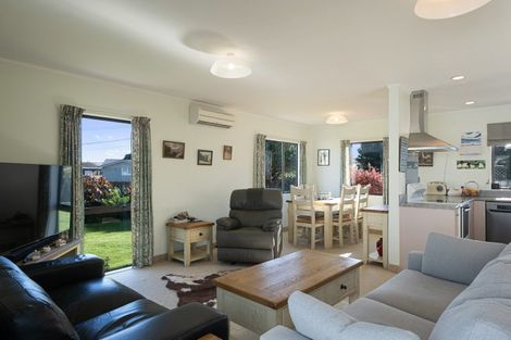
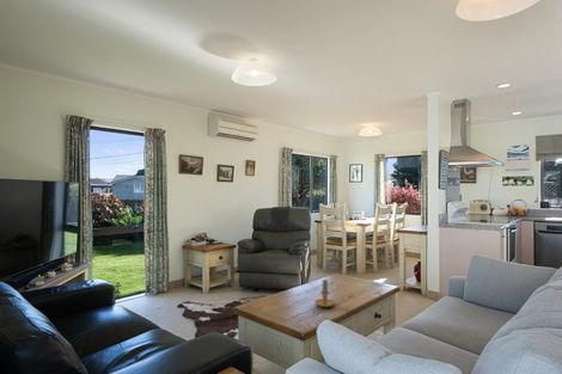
+ candle [313,278,336,308]
